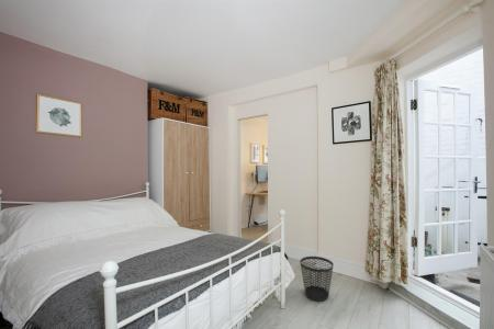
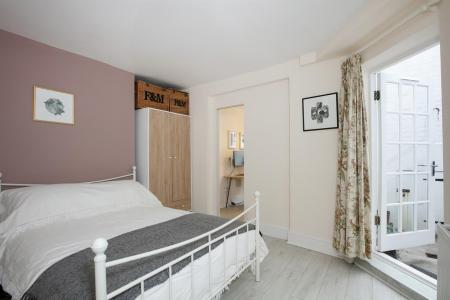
- wastebasket [299,256,335,303]
